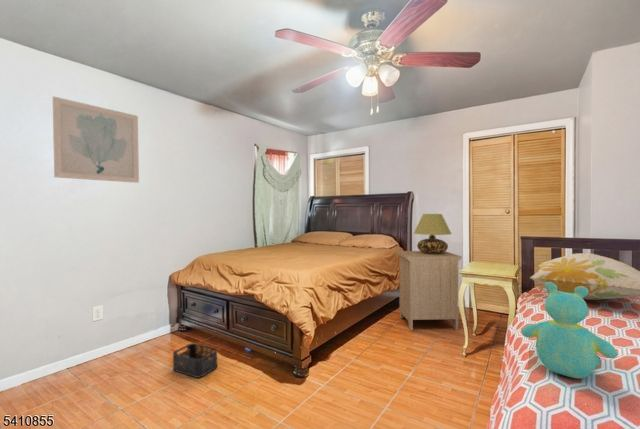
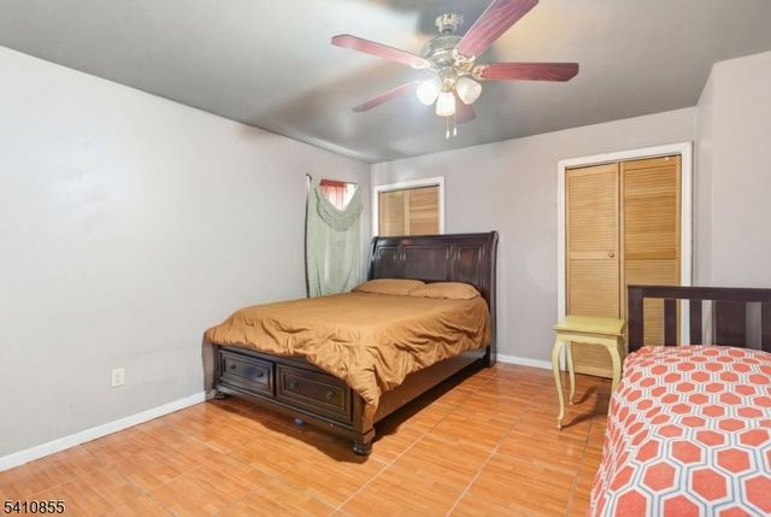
- table lamp [413,213,452,254]
- wall art [52,95,140,184]
- nightstand [394,250,463,332]
- decorative pillow [529,252,640,301]
- storage bin [172,342,218,379]
- teddy bear [521,282,619,379]
